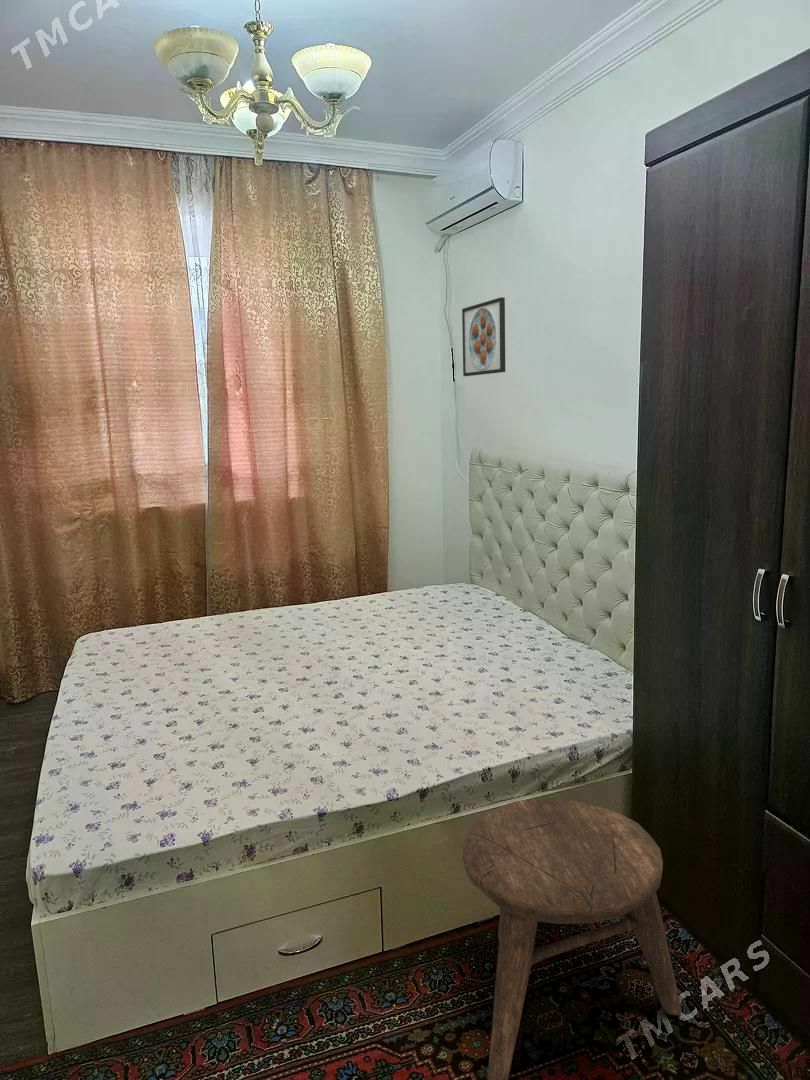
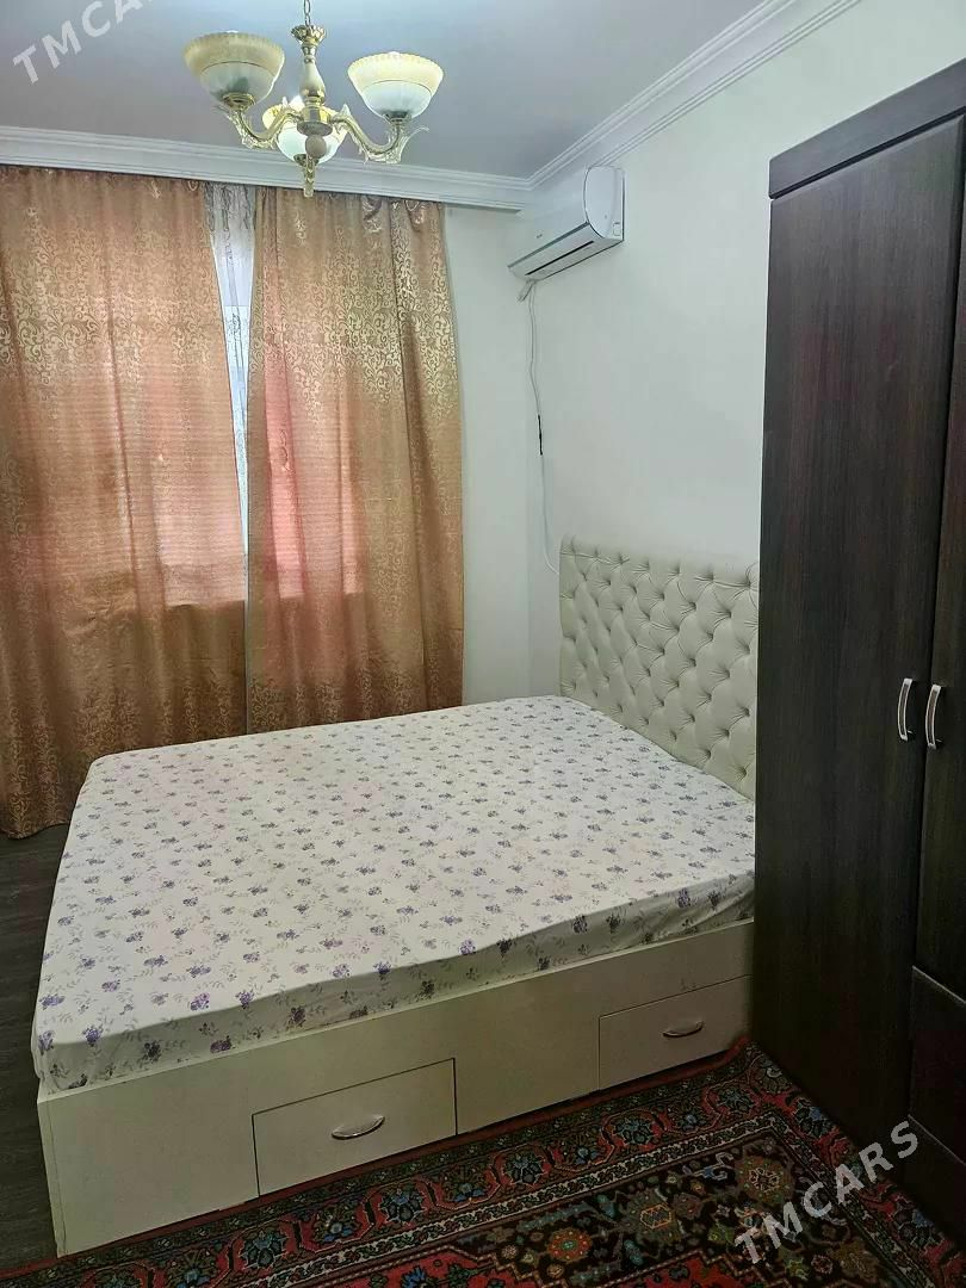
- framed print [461,296,506,377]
- stool [461,797,682,1080]
